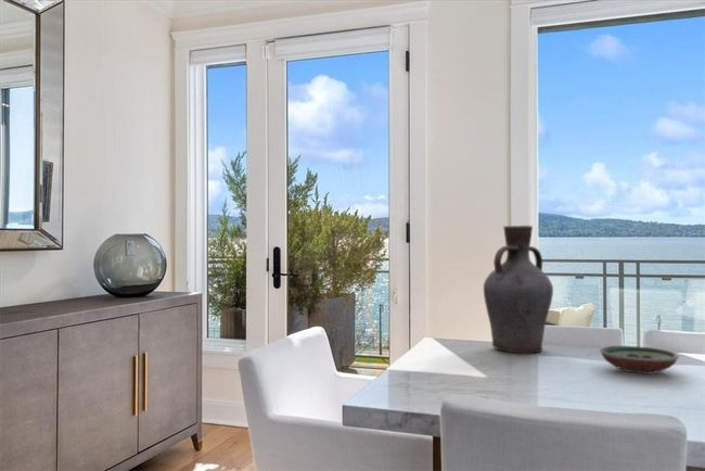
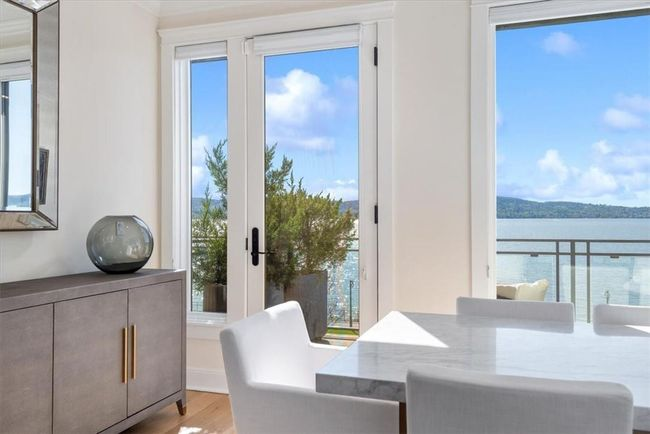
- decorative bowl [599,345,680,374]
- vase [483,225,554,354]
